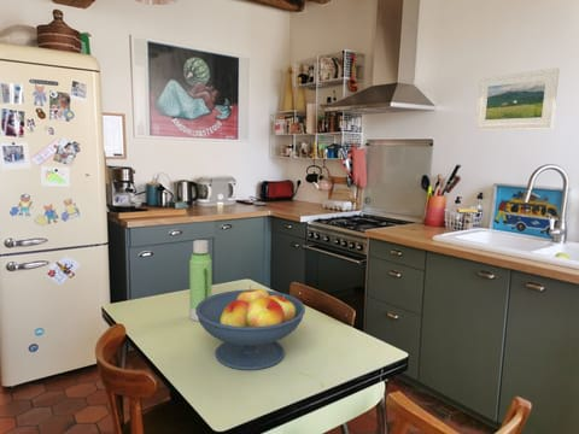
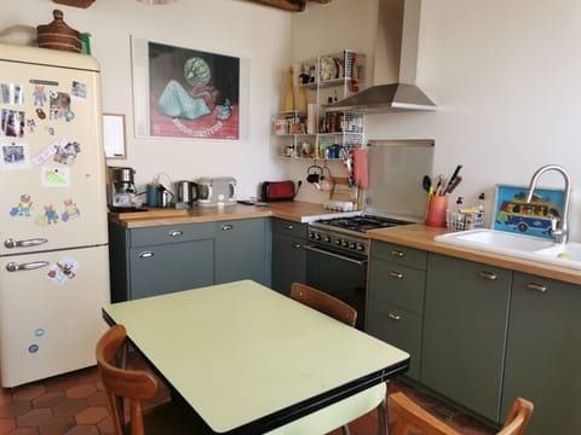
- water bottle [188,239,212,322]
- fruit bowl [195,285,306,371]
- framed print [474,66,561,131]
